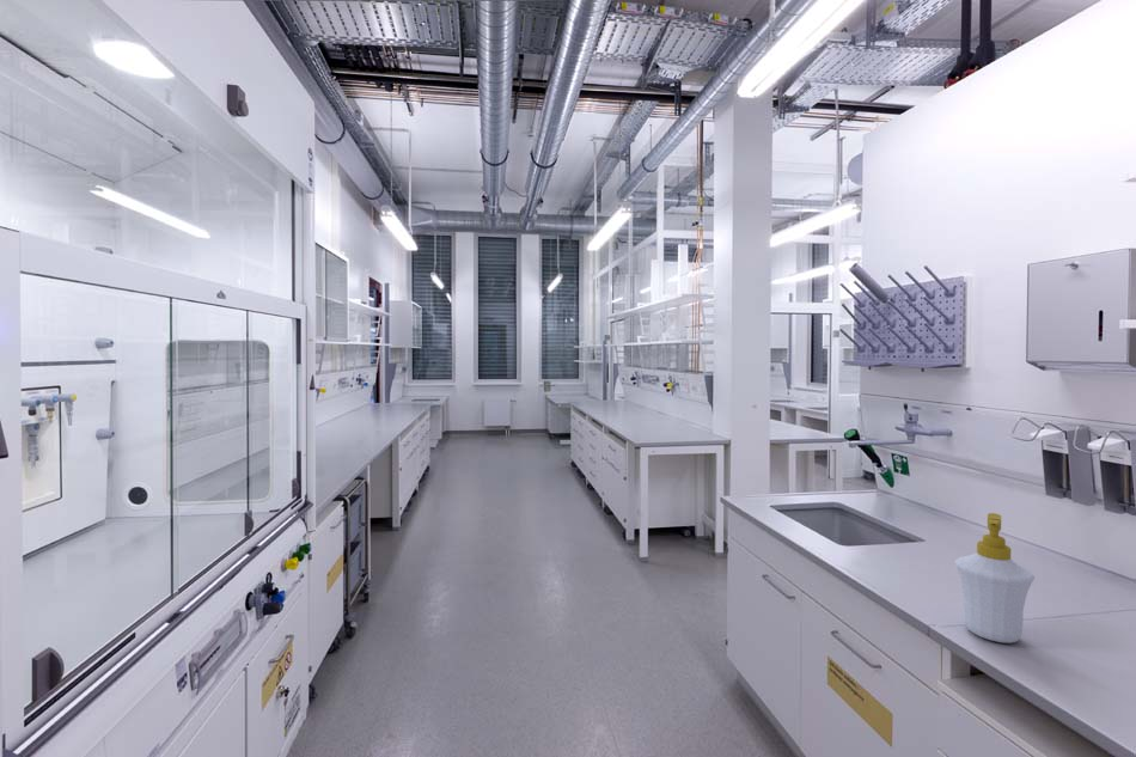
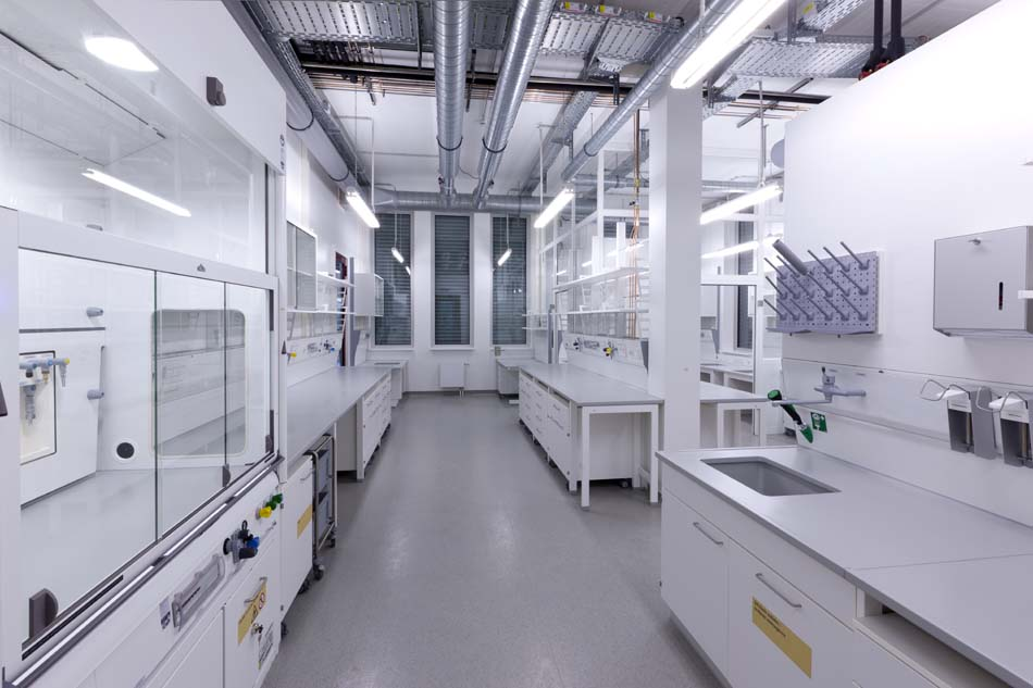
- soap bottle [954,512,1036,645]
